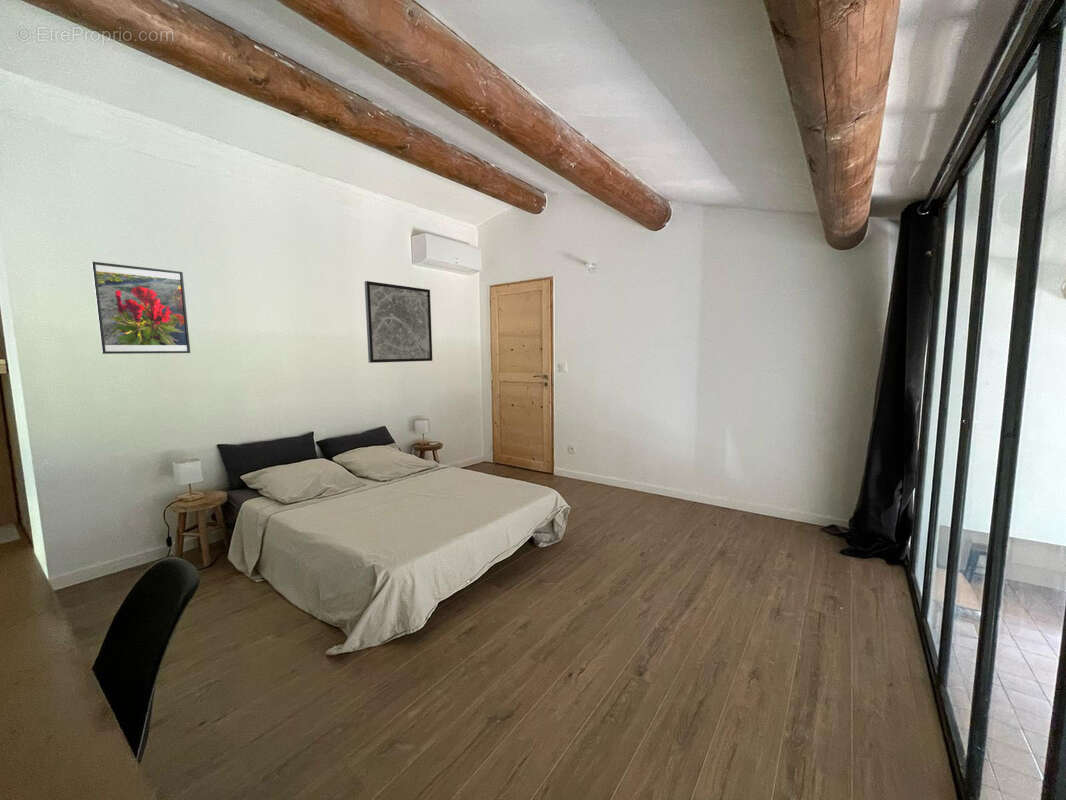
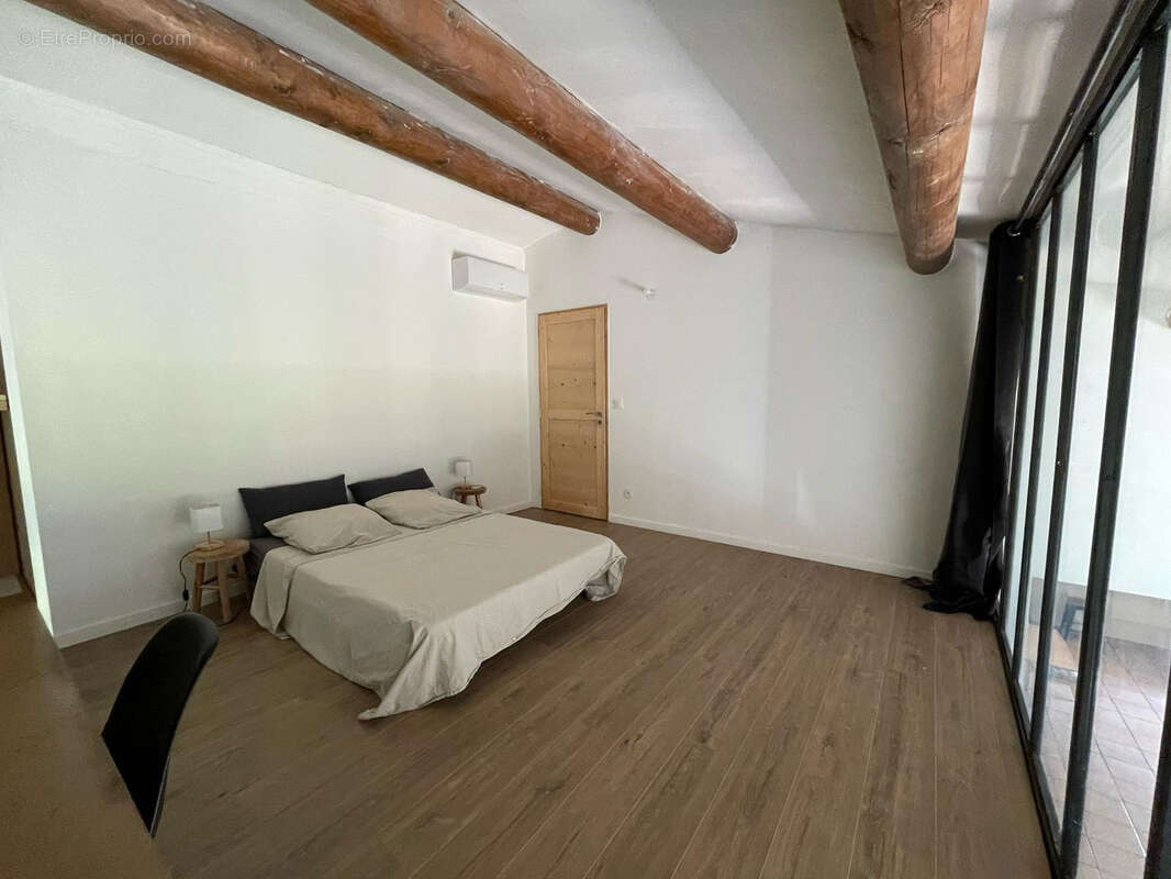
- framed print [90,261,191,355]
- wall art [364,280,433,364]
